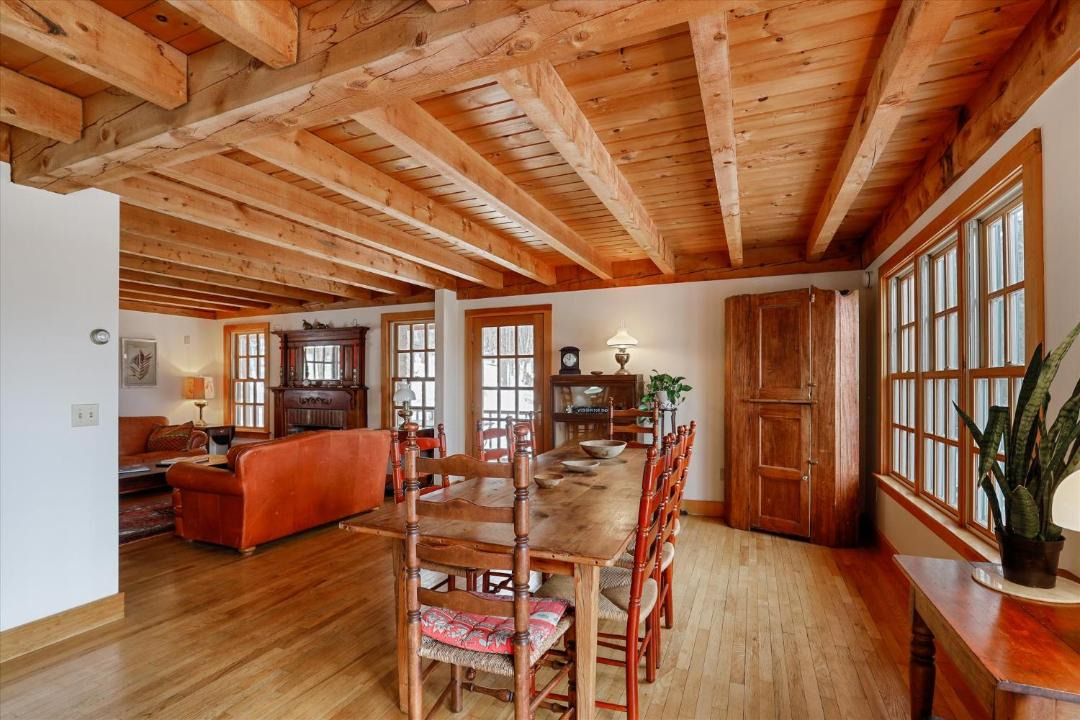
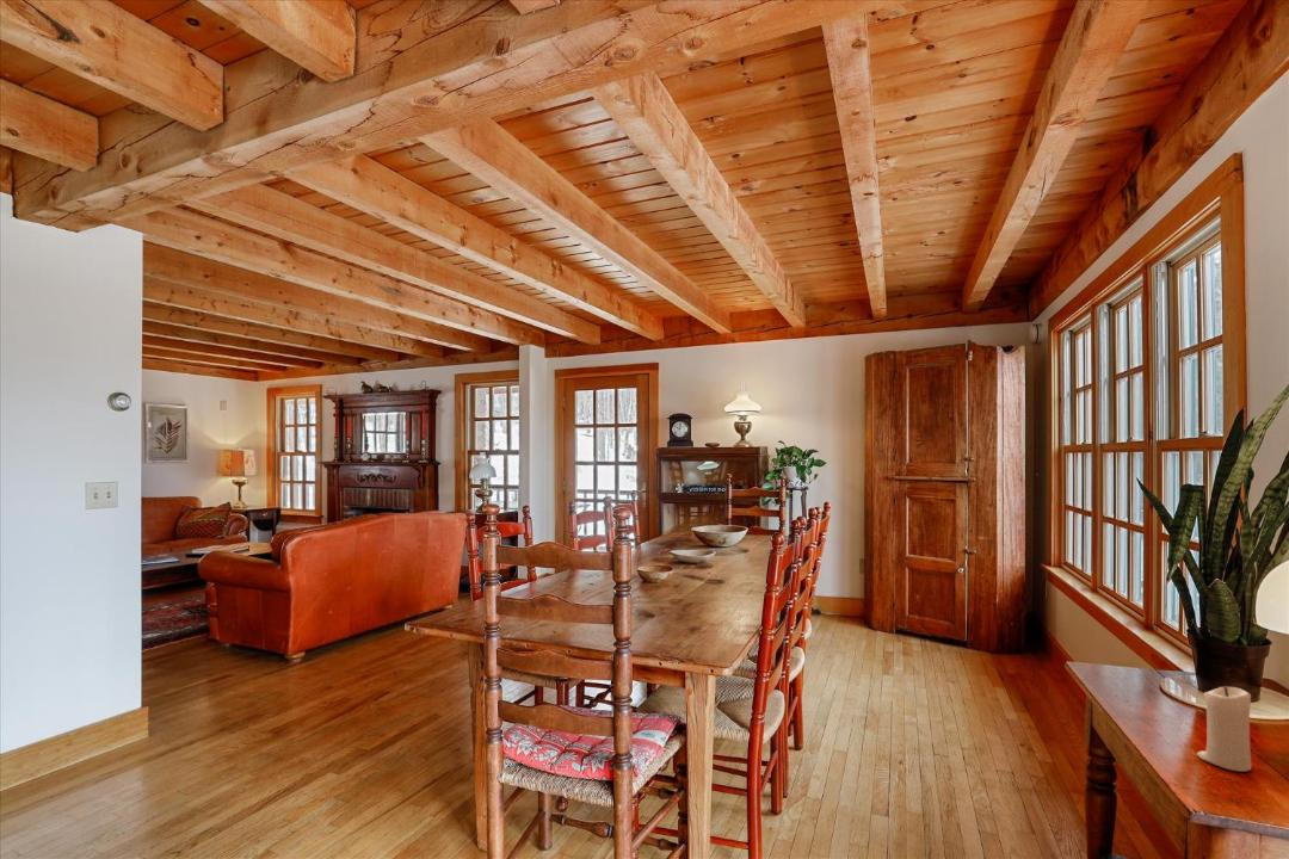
+ candle [1196,685,1252,773]
